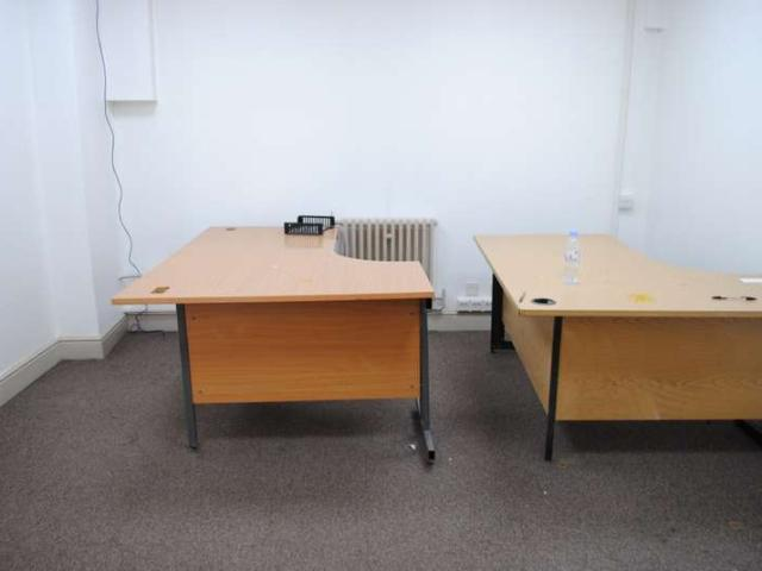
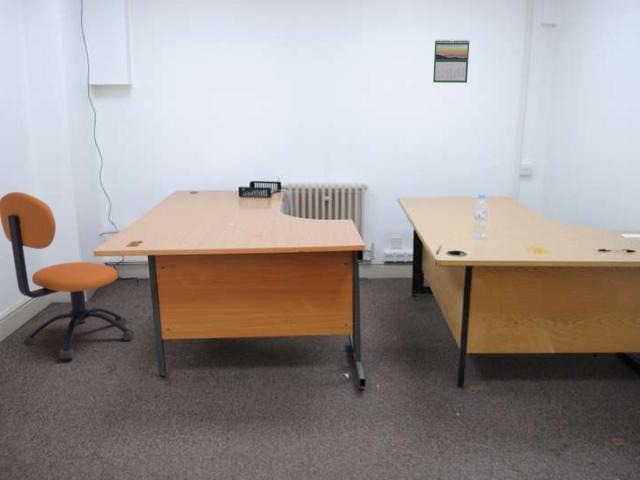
+ office chair [0,191,135,360]
+ calendar [432,38,470,84]
